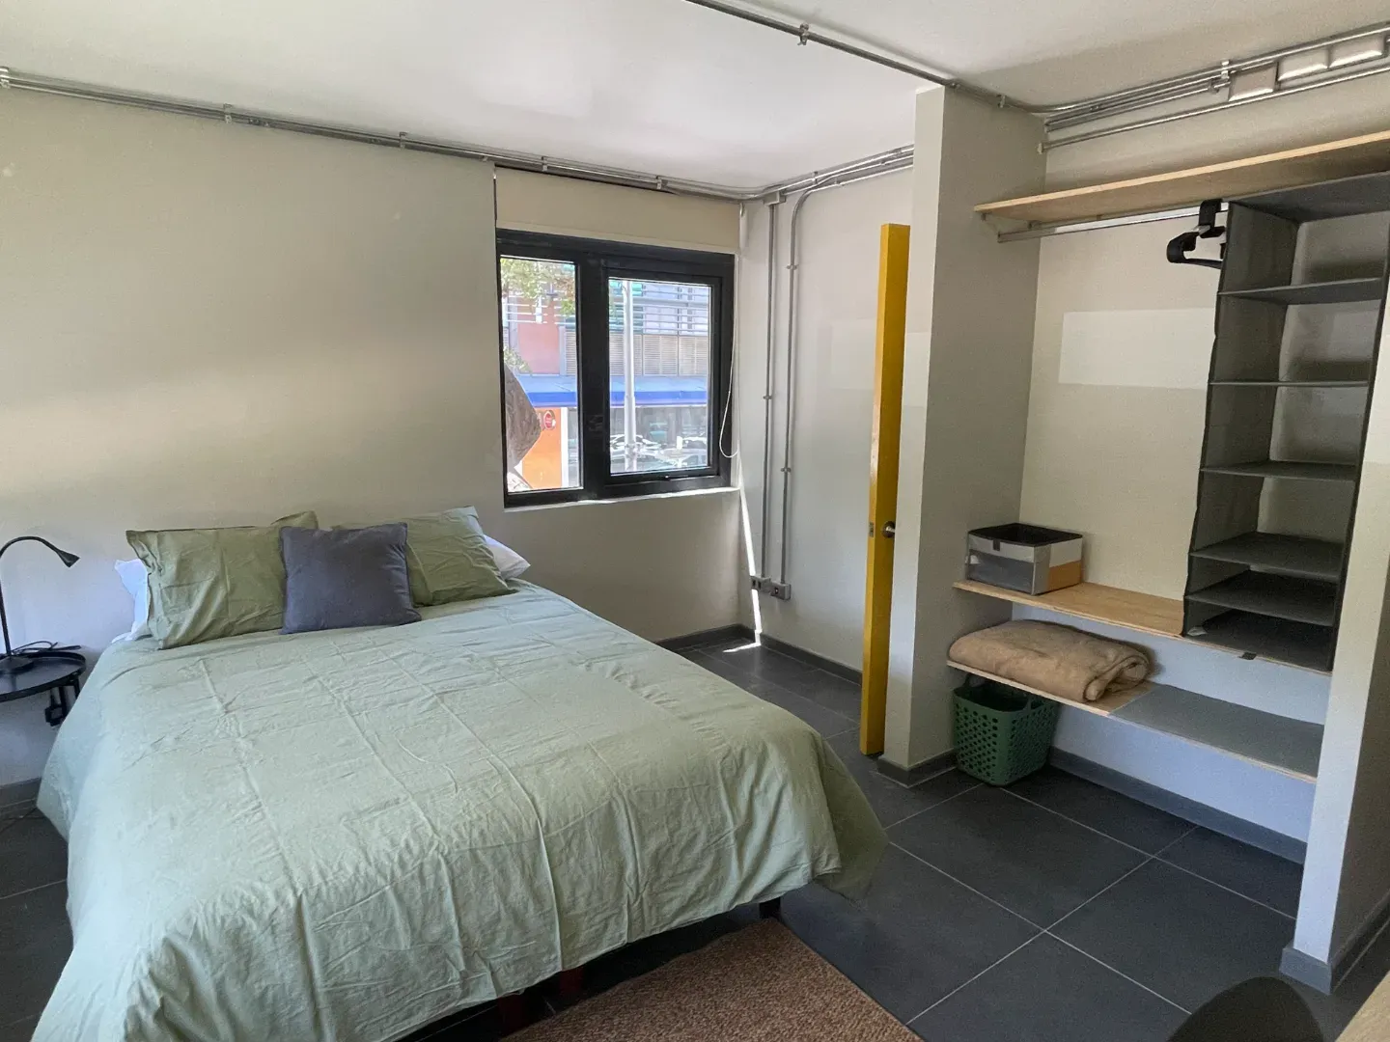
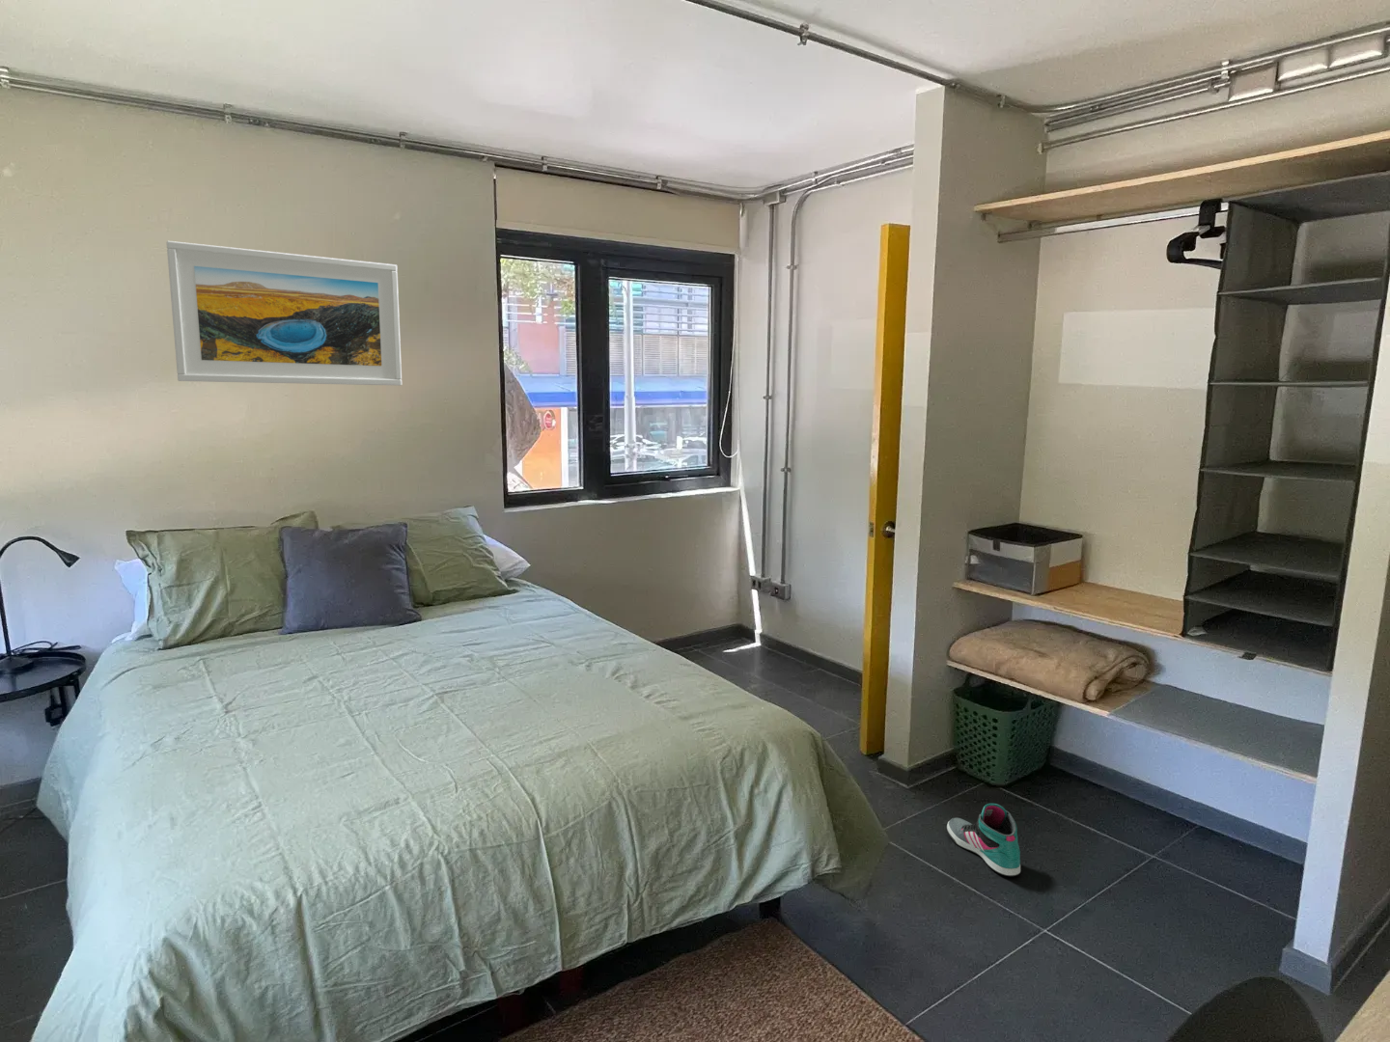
+ sneaker [946,802,1021,877]
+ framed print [165,240,403,386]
